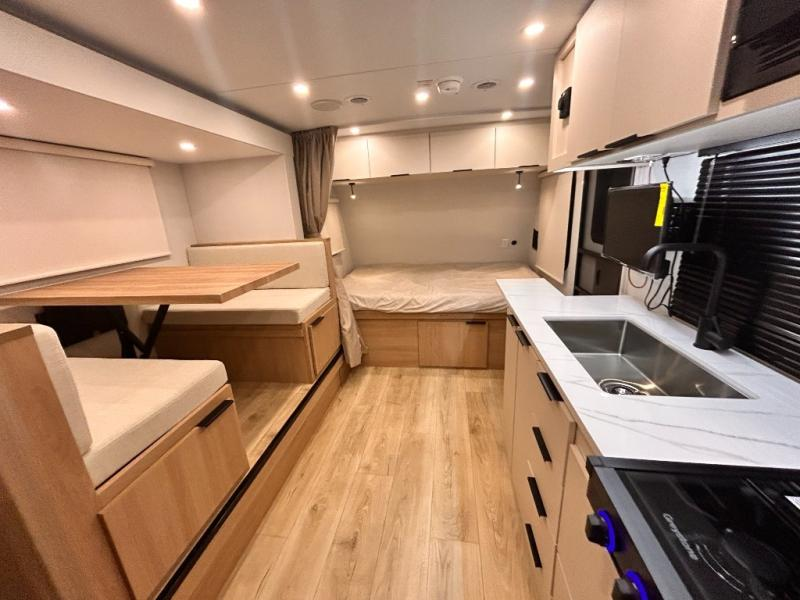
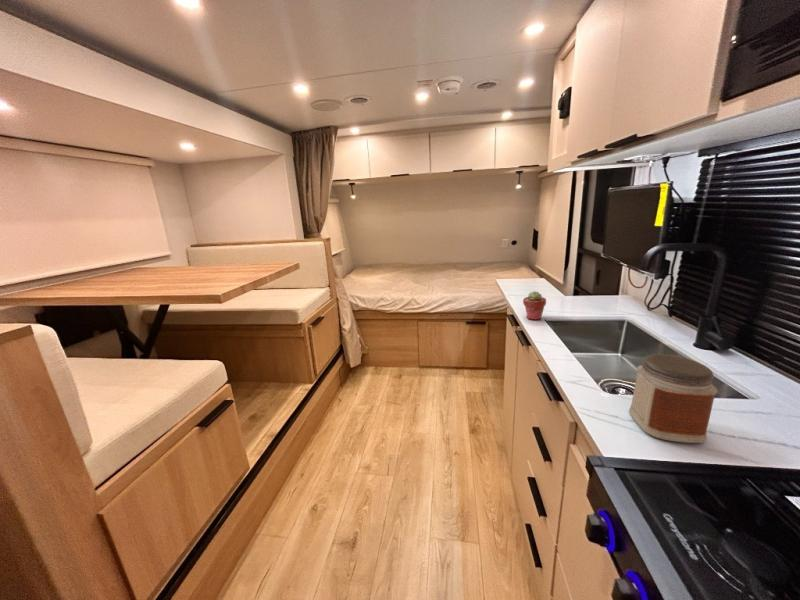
+ jar [628,353,719,444]
+ potted succulent [522,290,547,321]
